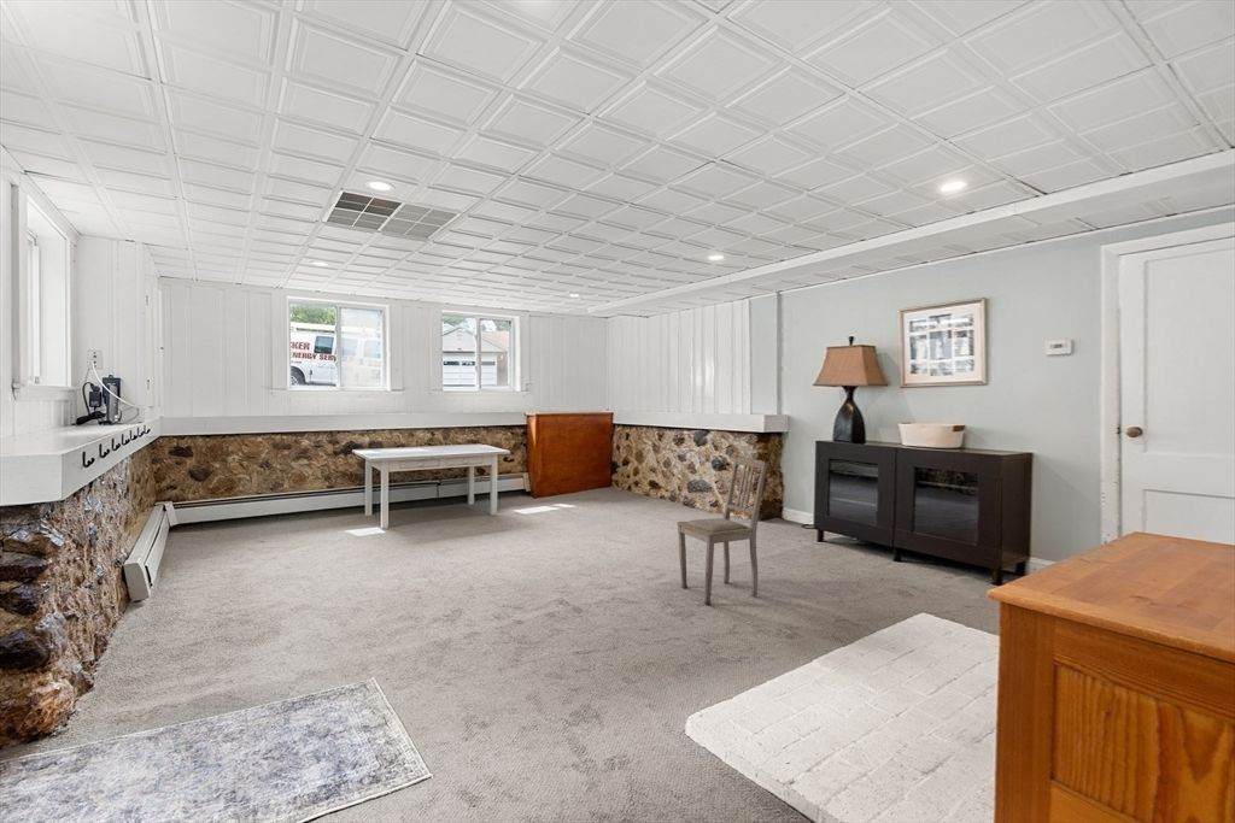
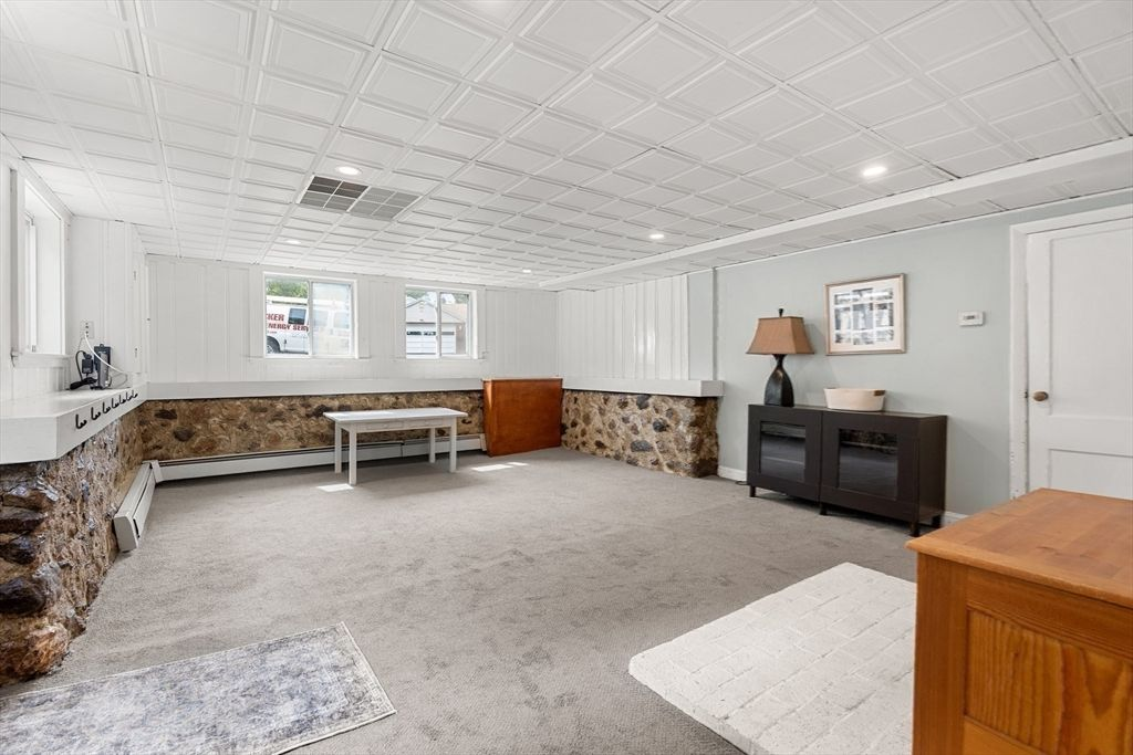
- dining chair [675,457,768,606]
